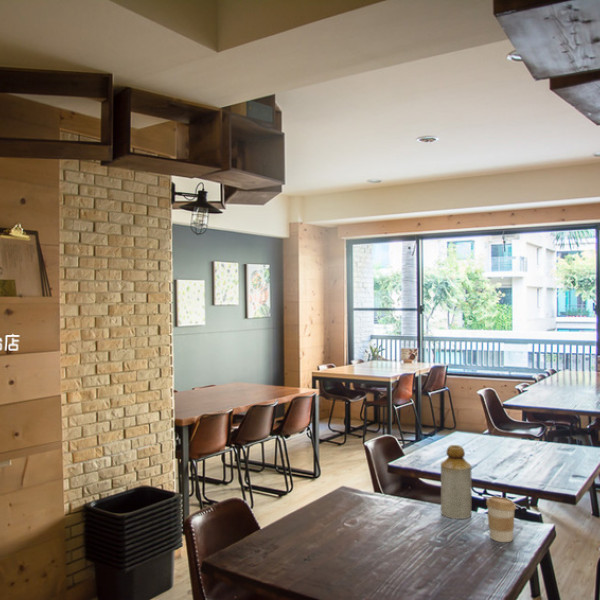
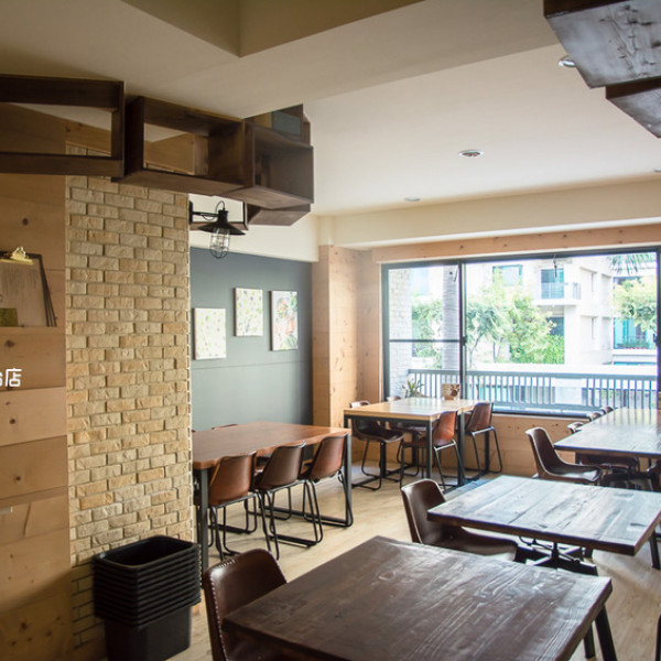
- bottle [440,444,473,520]
- coffee cup [485,496,517,543]
